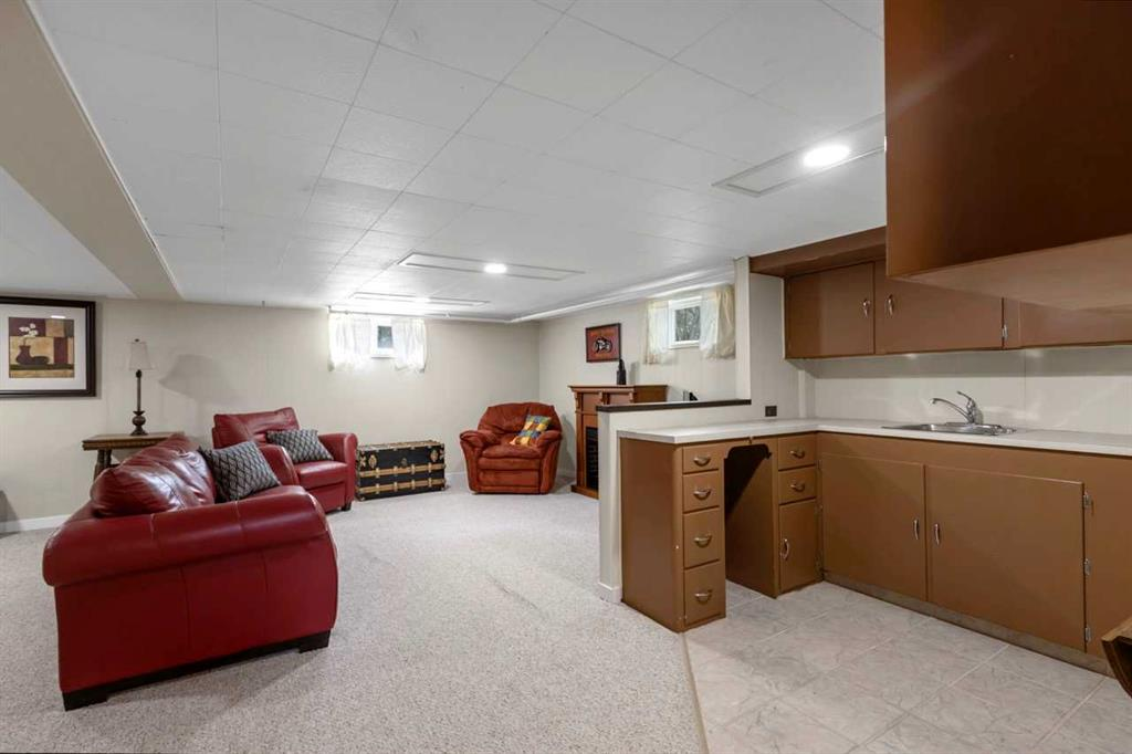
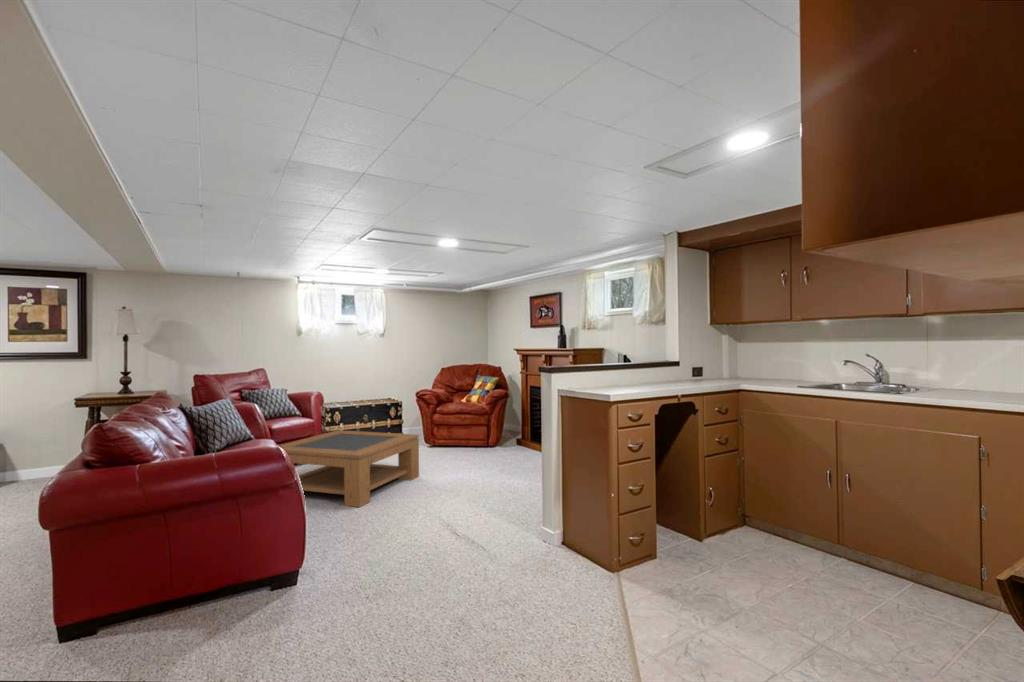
+ coffee table [278,429,420,508]
